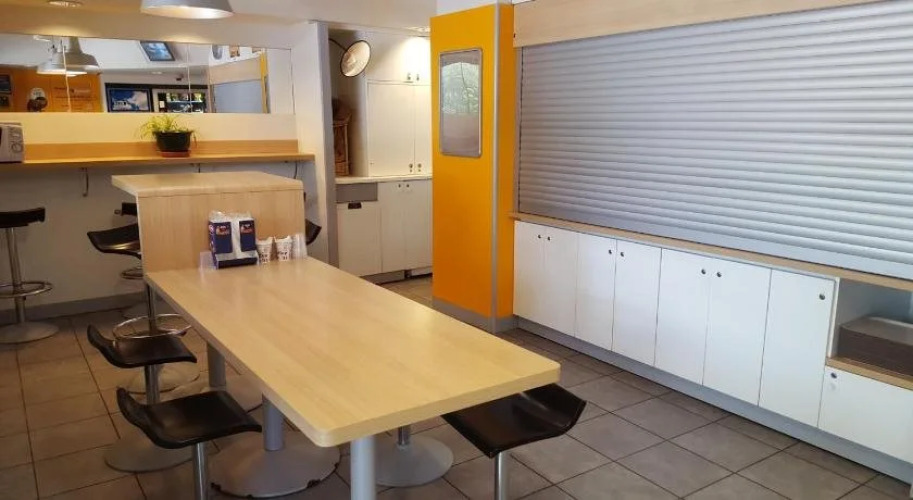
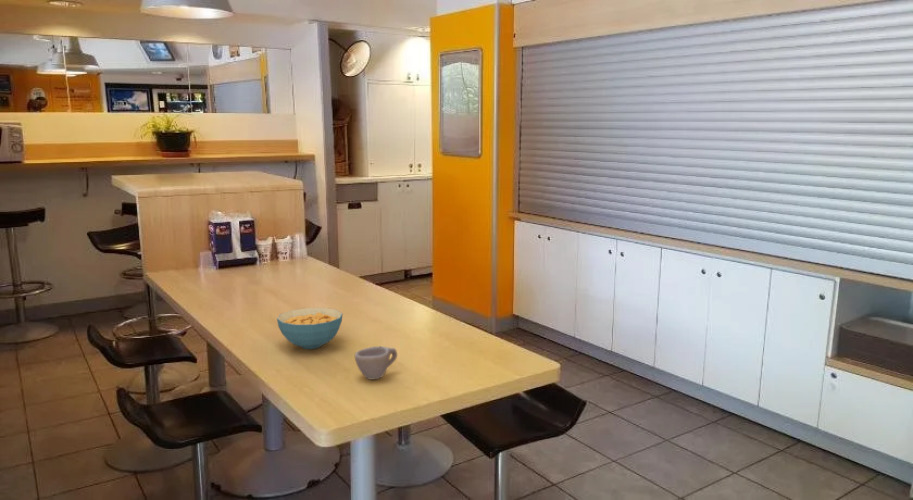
+ cereal bowl [276,307,344,350]
+ cup [354,346,398,381]
